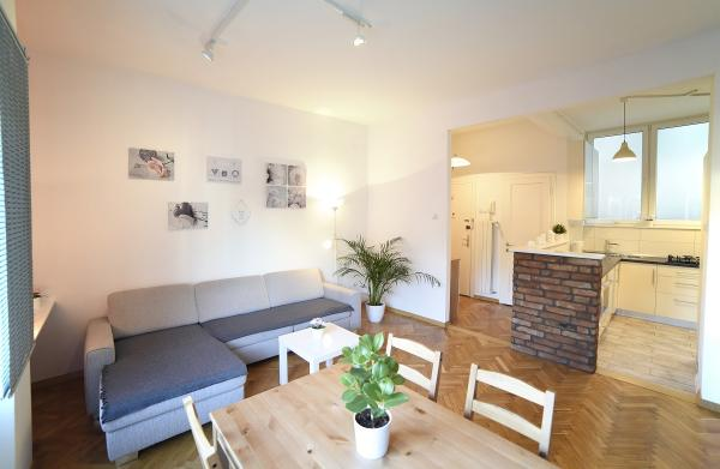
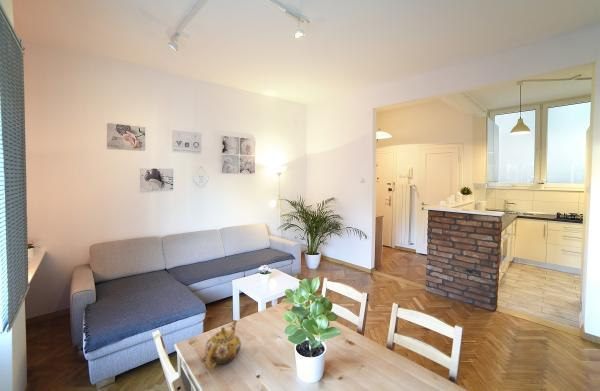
+ teapot [204,319,242,370]
